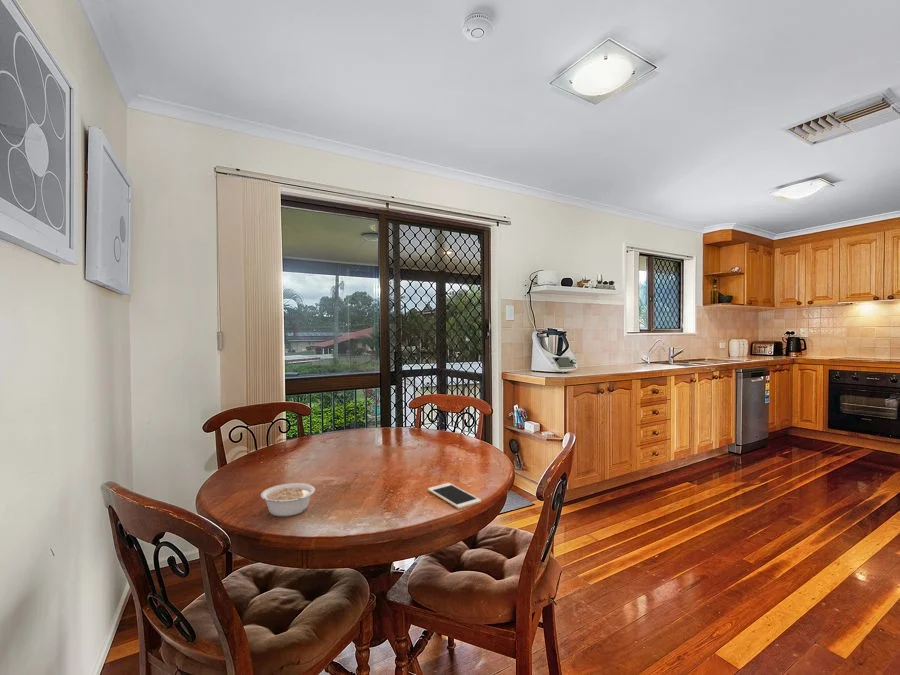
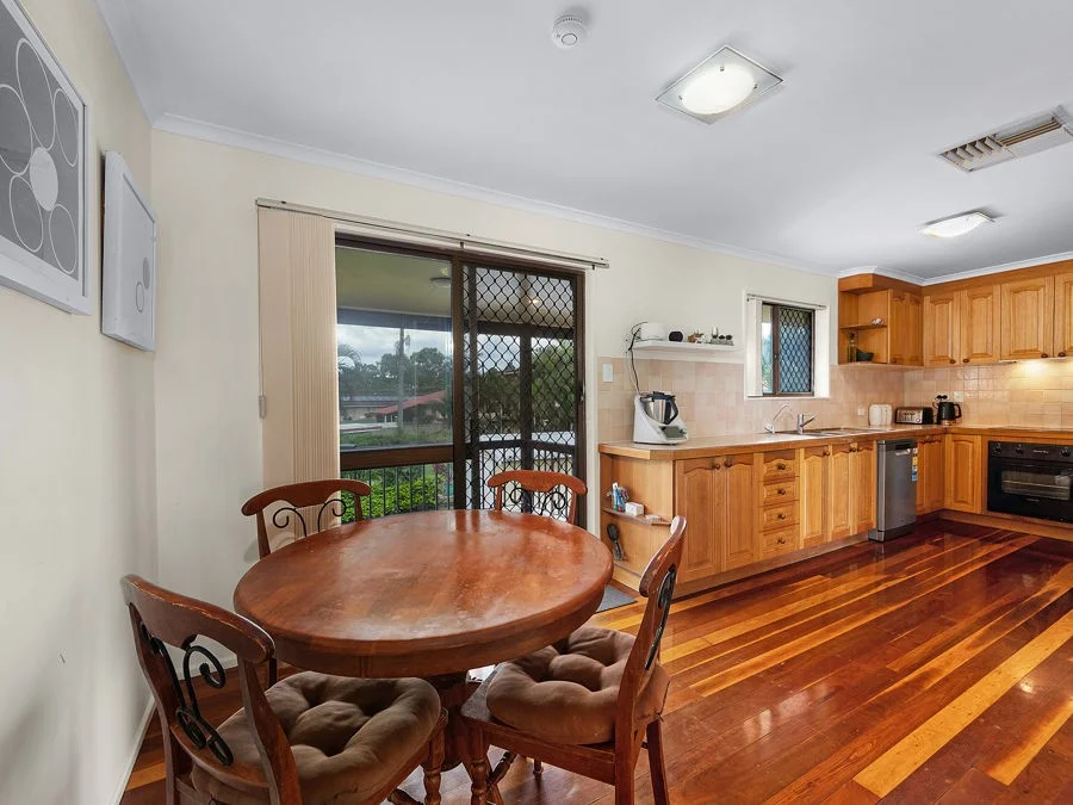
- legume [260,482,316,517]
- cell phone [427,482,482,510]
